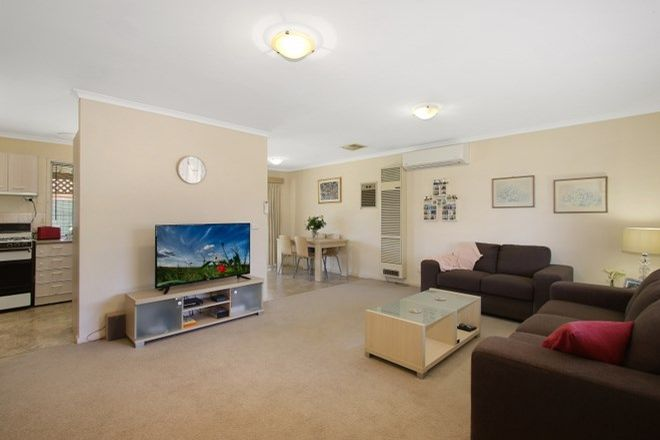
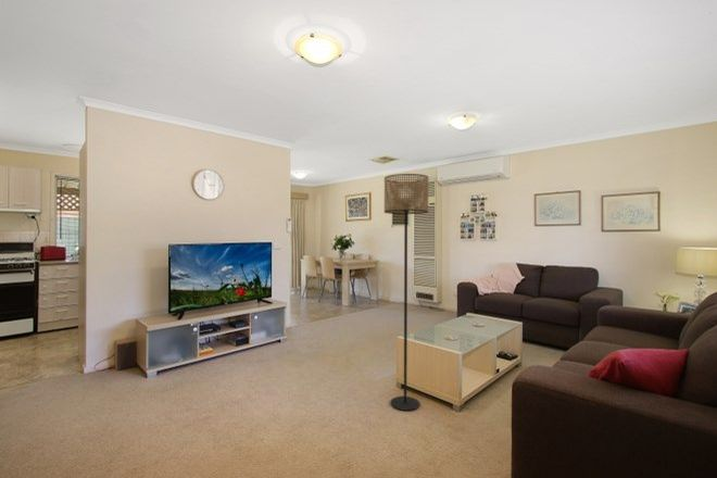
+ floor lamp [383,173,429,412]
